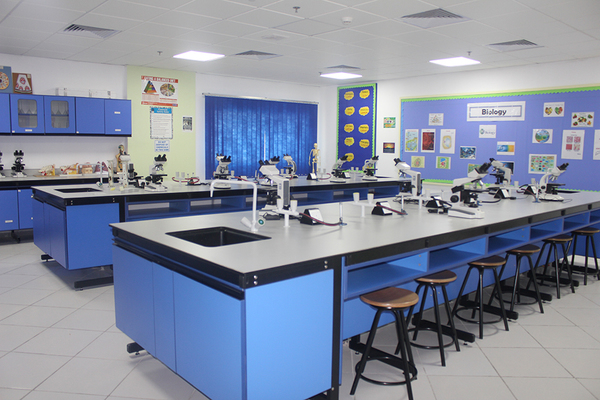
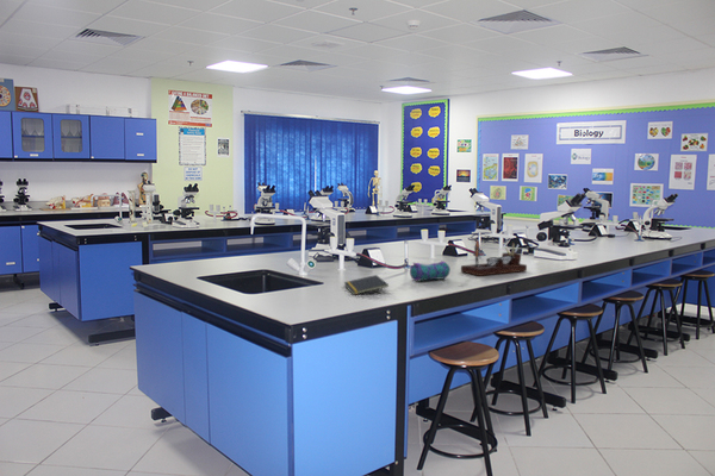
+ pencil case [409,259,452,282]
+ notepad [343,274,390,296]
+ desk organizer [460,240,528,277]
